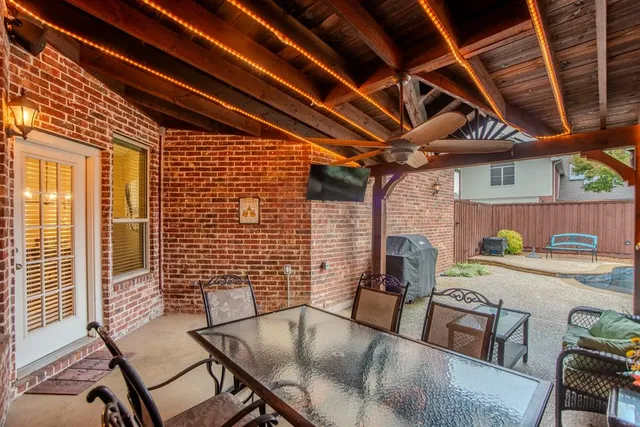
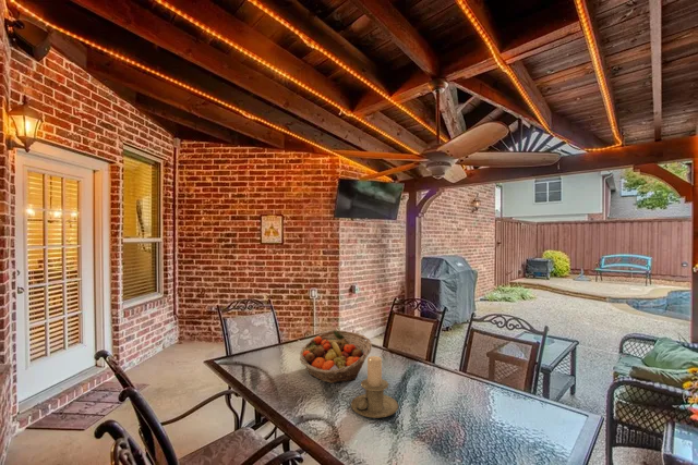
+ candle holder [350,355,399,419]
+ fruit basket [299,329,373,384]
